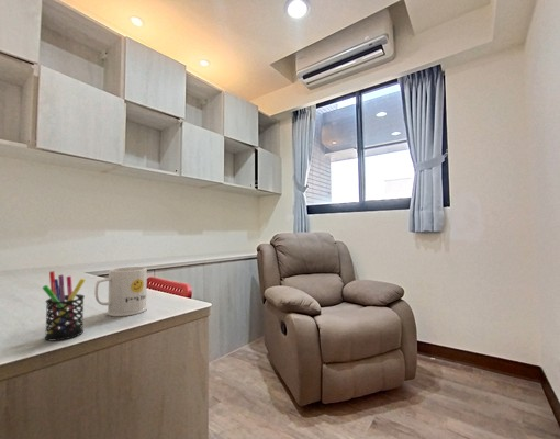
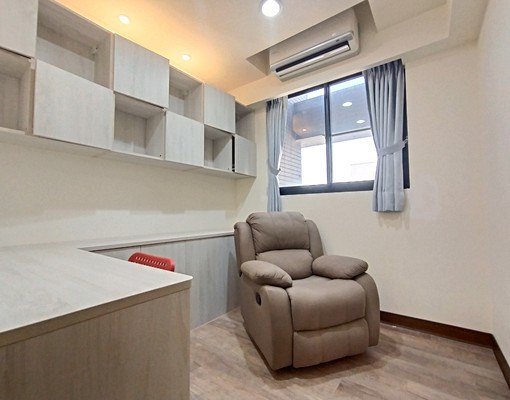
- pen holder [42,270,86,341]
- mug [93,266,148,317]
